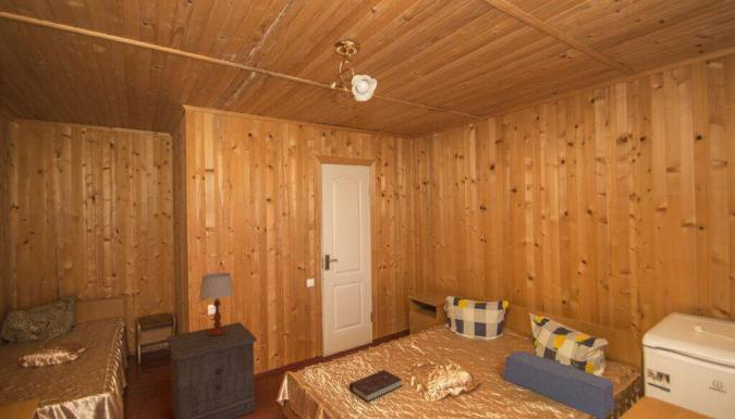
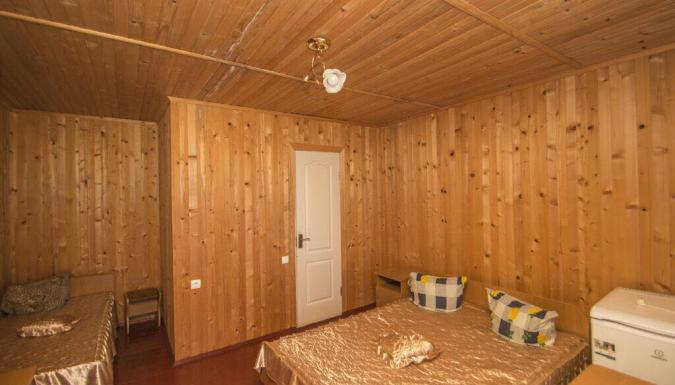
- table lamp [198,272,235,336]
- book [348,369,403,404]
- cushion [502,350,616,419]
- nightstand [166,321,258,419]
